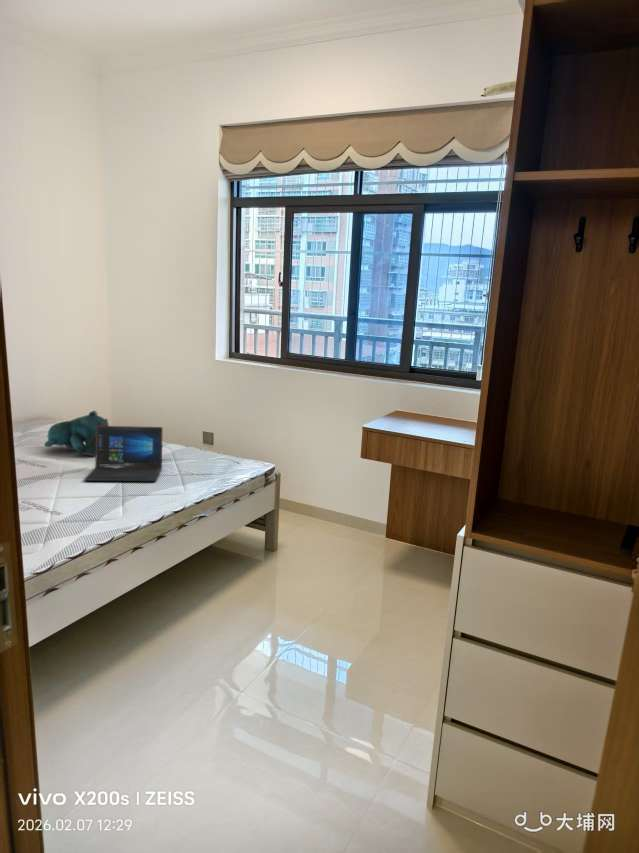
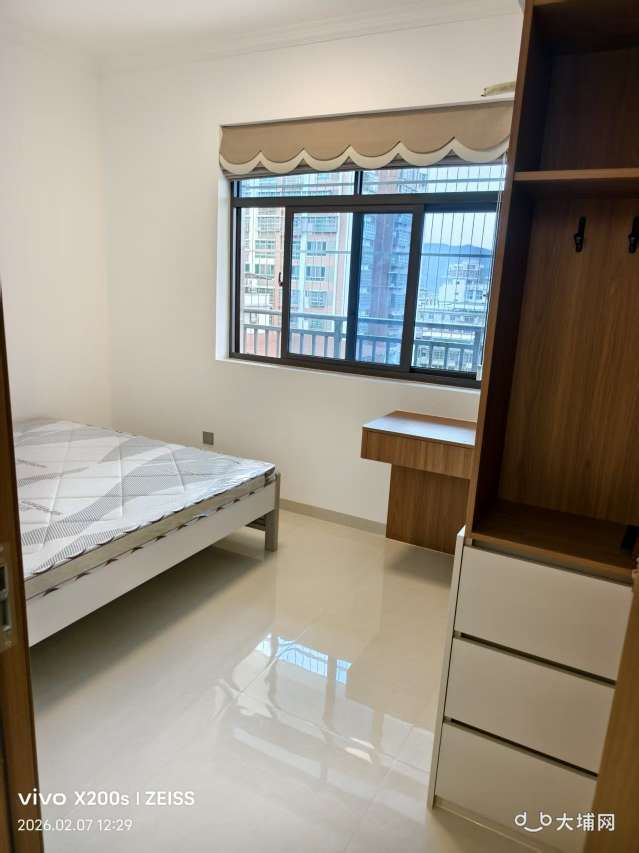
- teddy bear [43,410,110,457]
- laptop [84,425,164,482]
